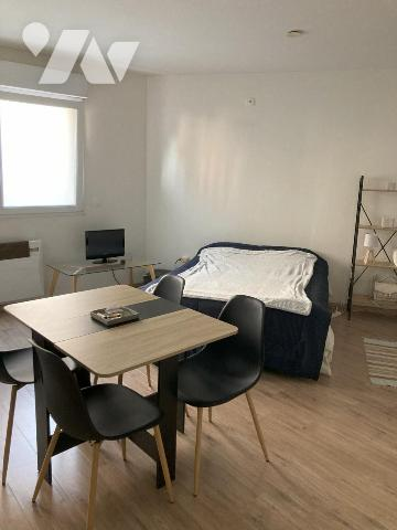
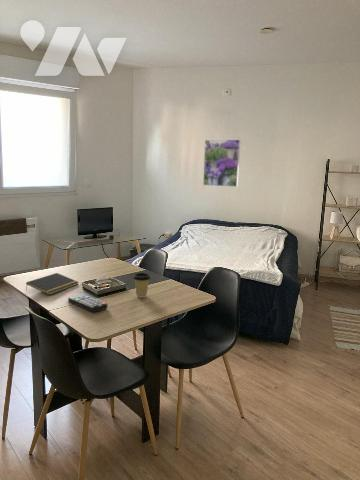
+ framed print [202,139,241,188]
+ notepad [25,272,79,296]
+ remote control [67,293,108,313]
+ coffee cup [132,272,151,299]
